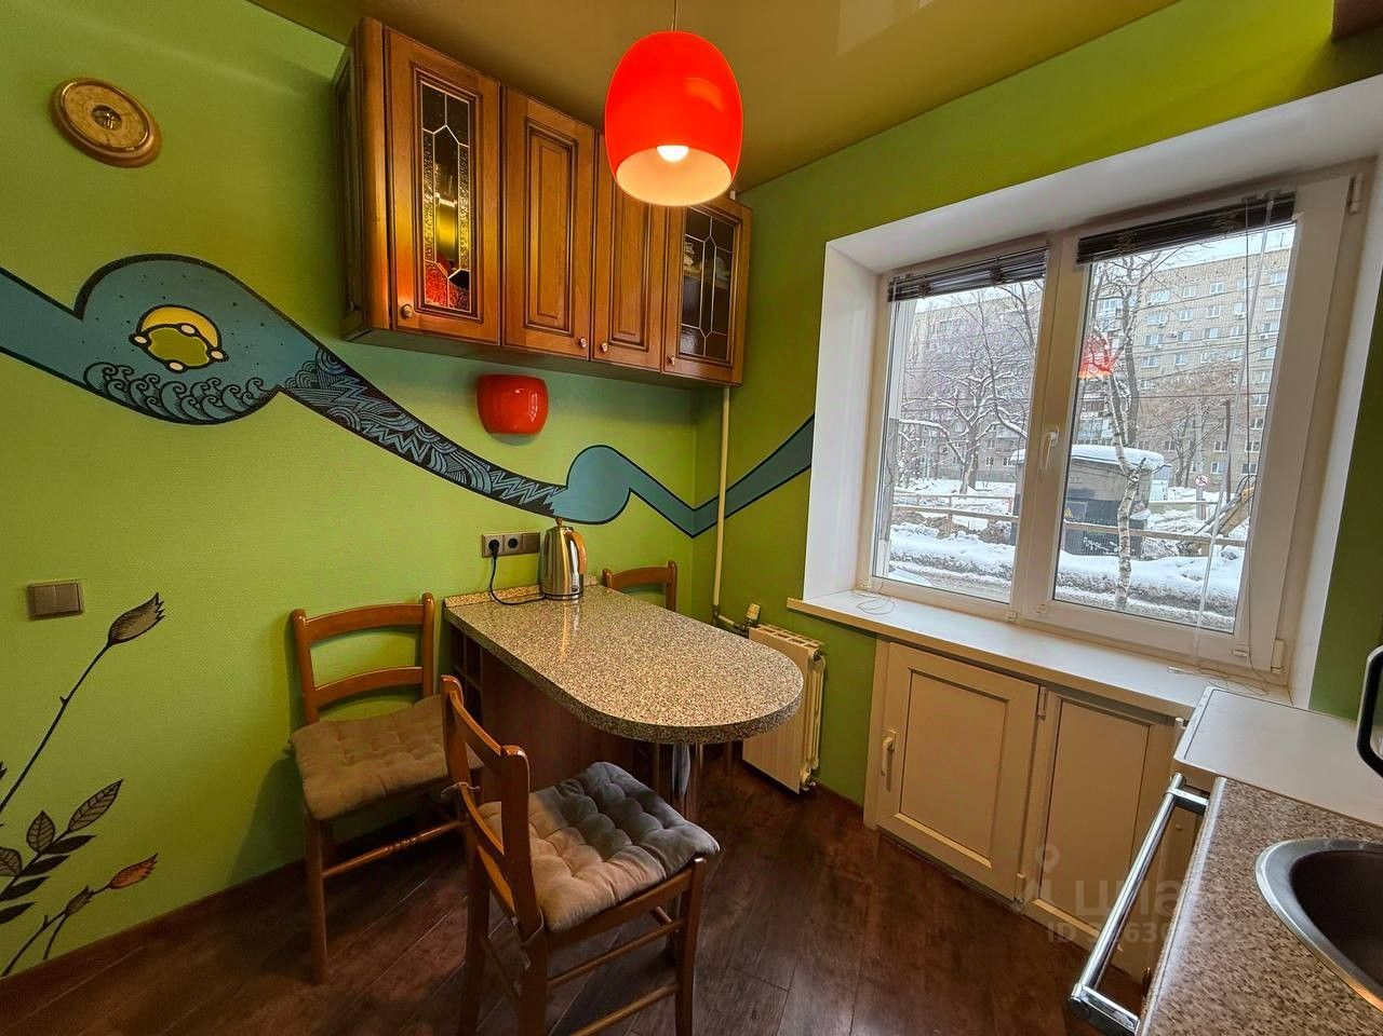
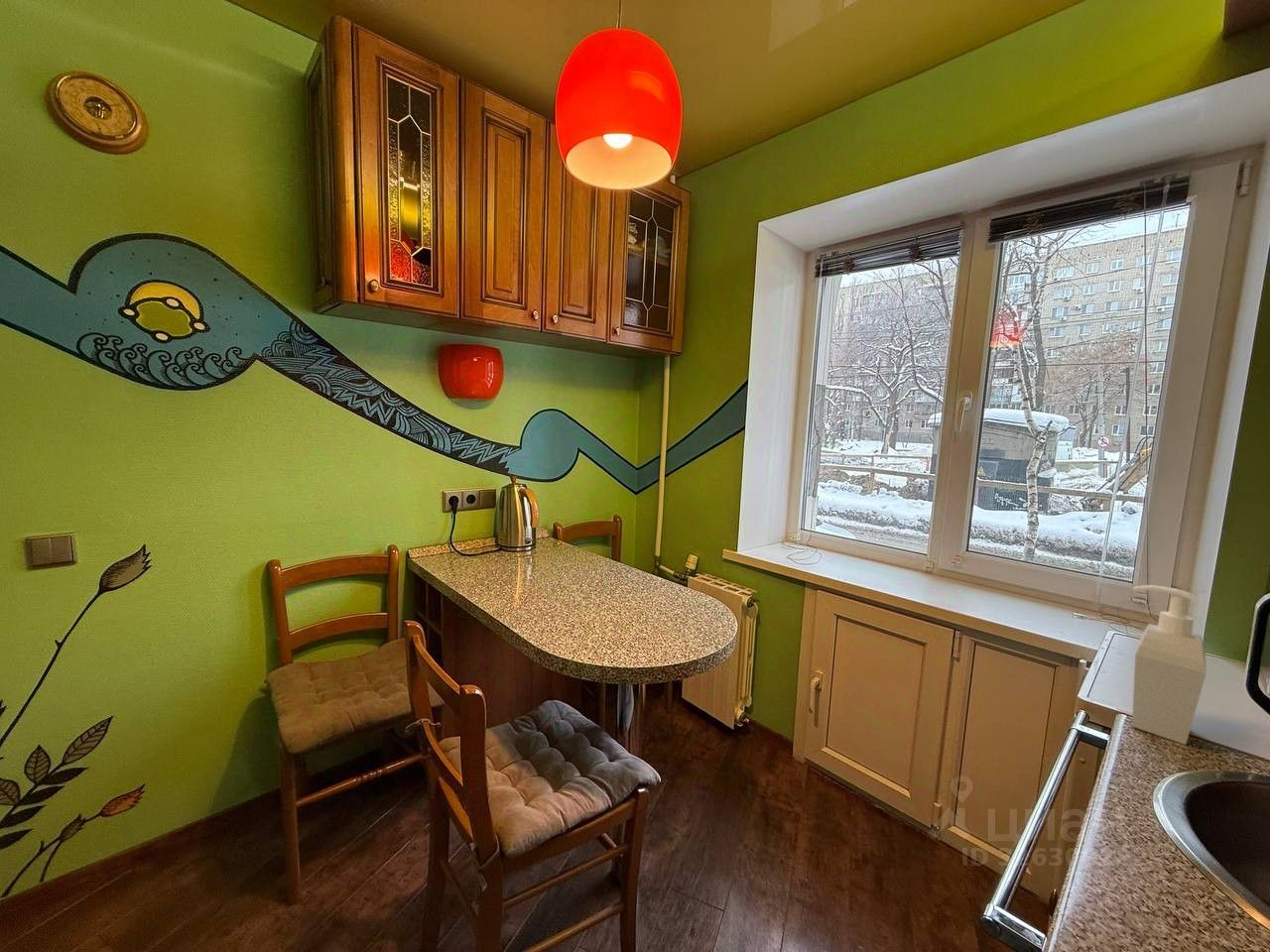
+ soap bottle [1131,584,1207,746]
